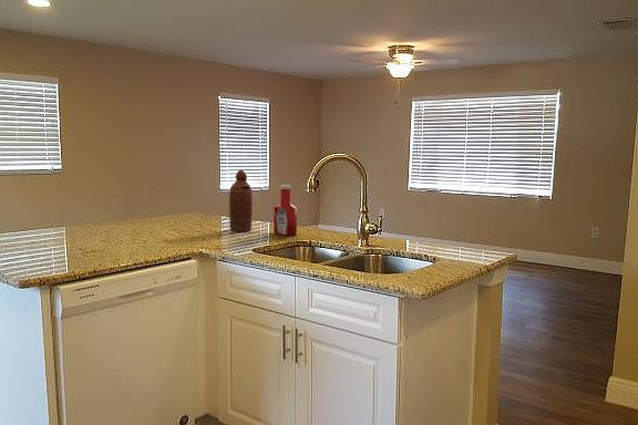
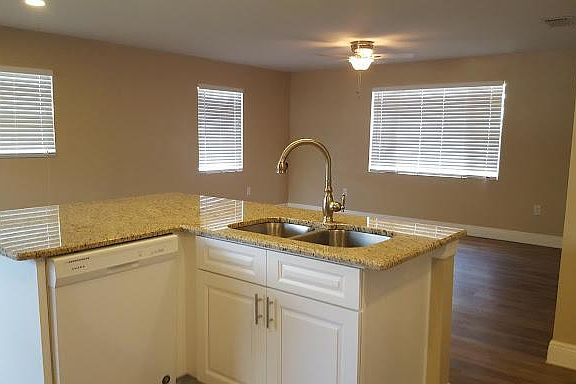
- soap bottle [272,184,298,237]
- bottle [228,169,254,232]
